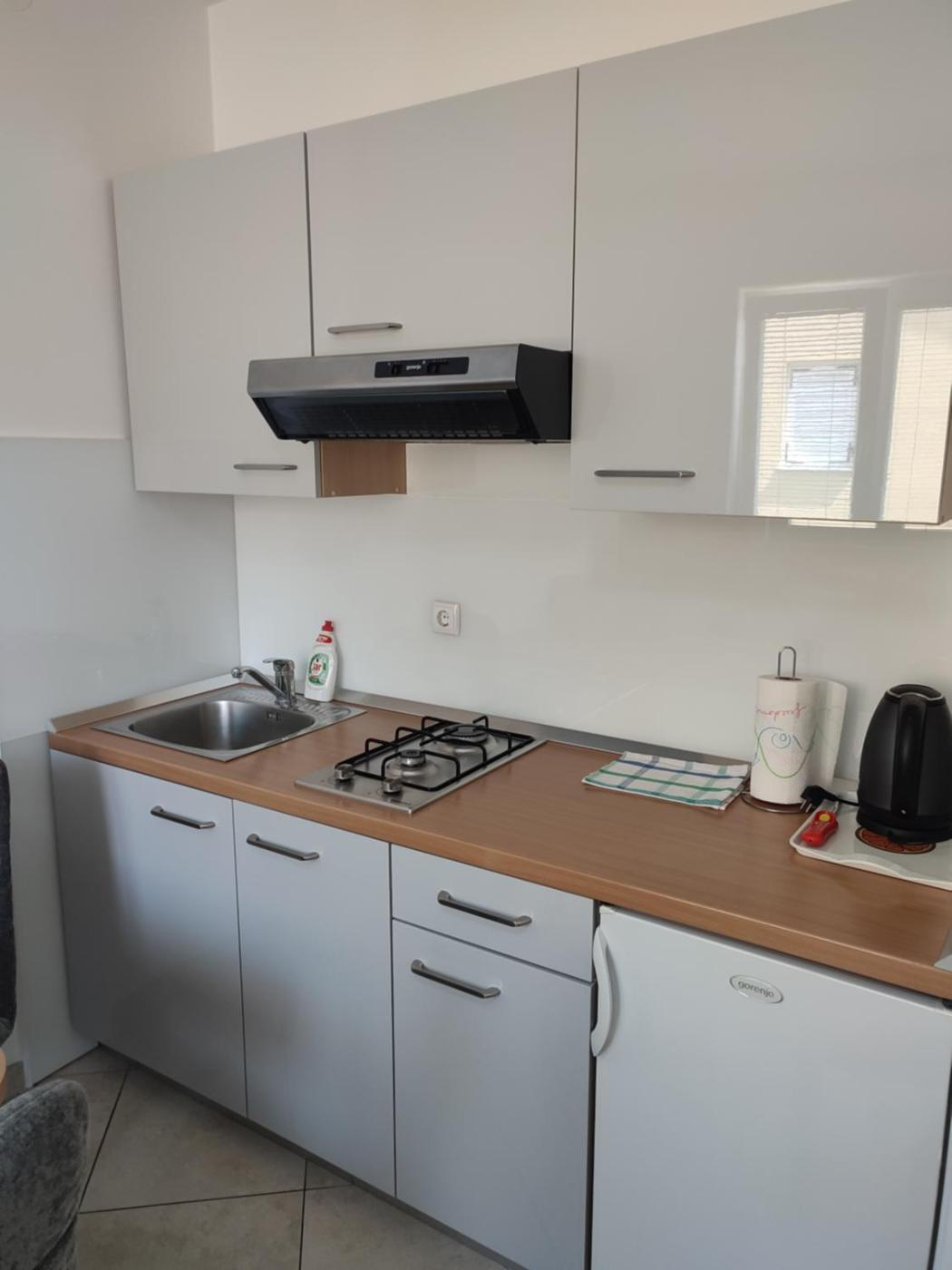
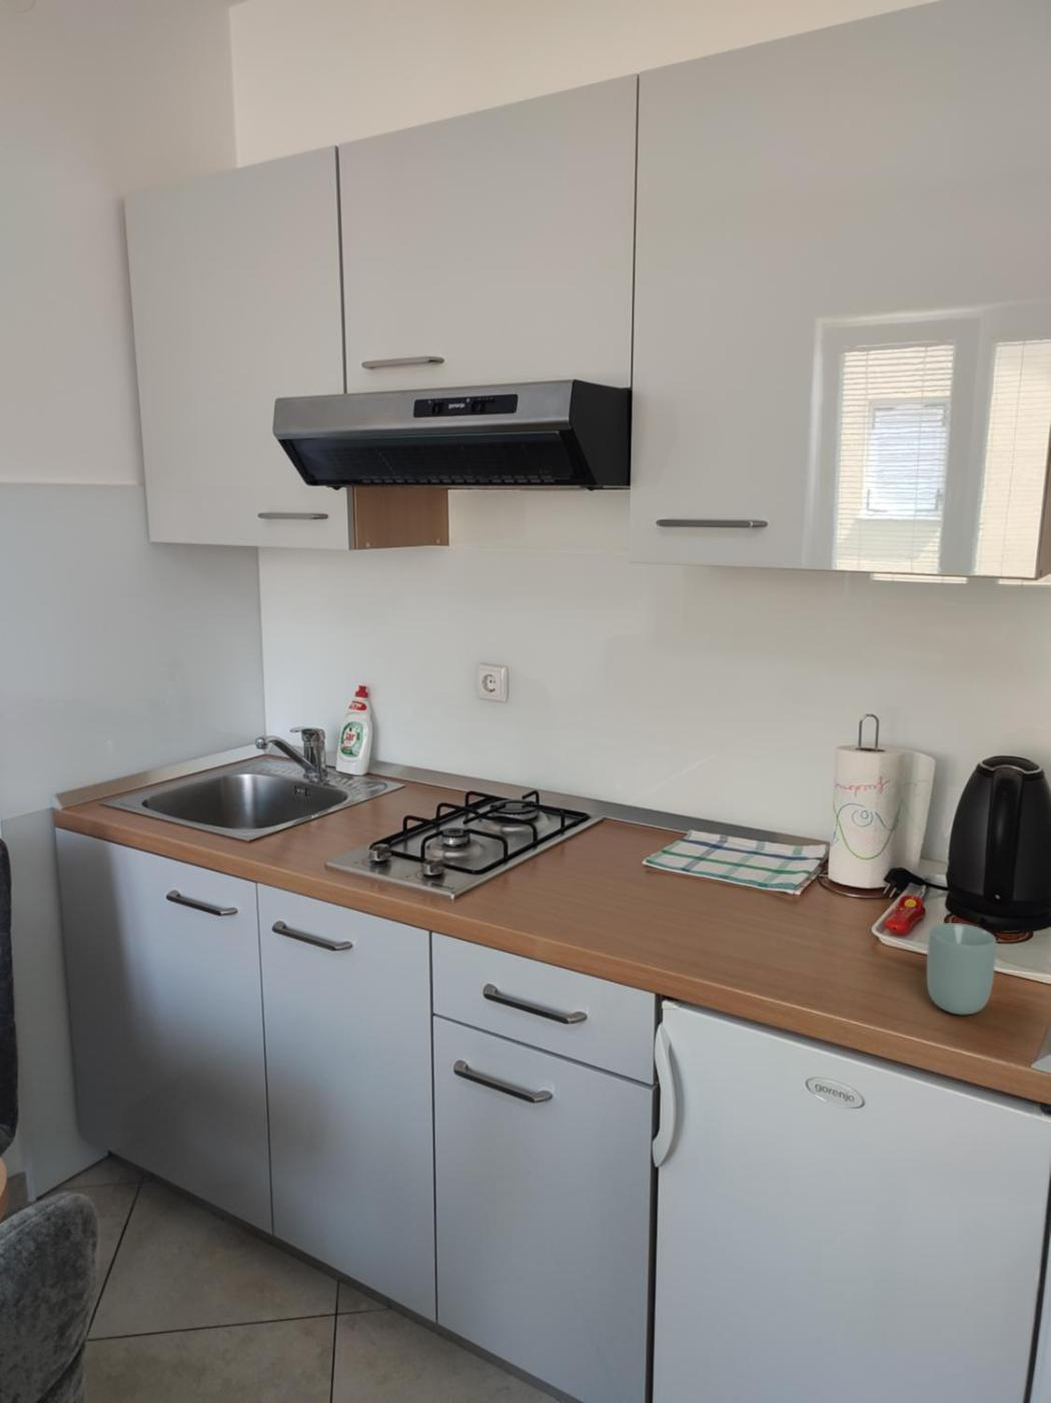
+ cup [926,922,997,1015]
